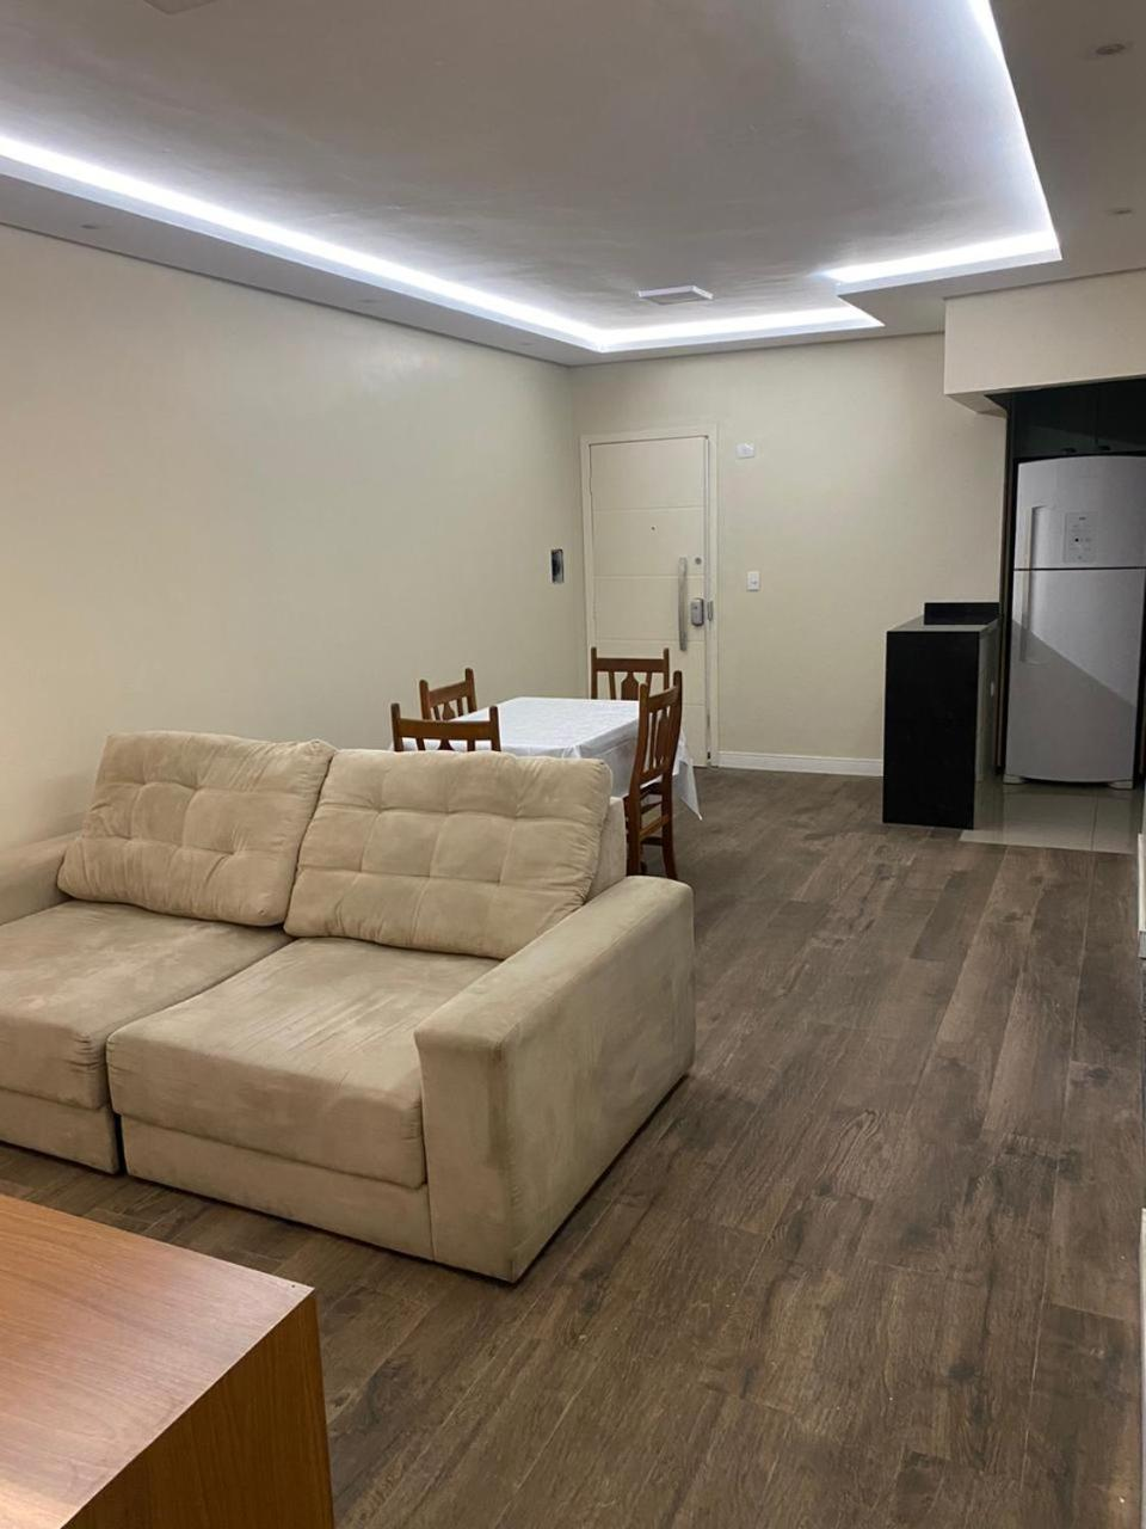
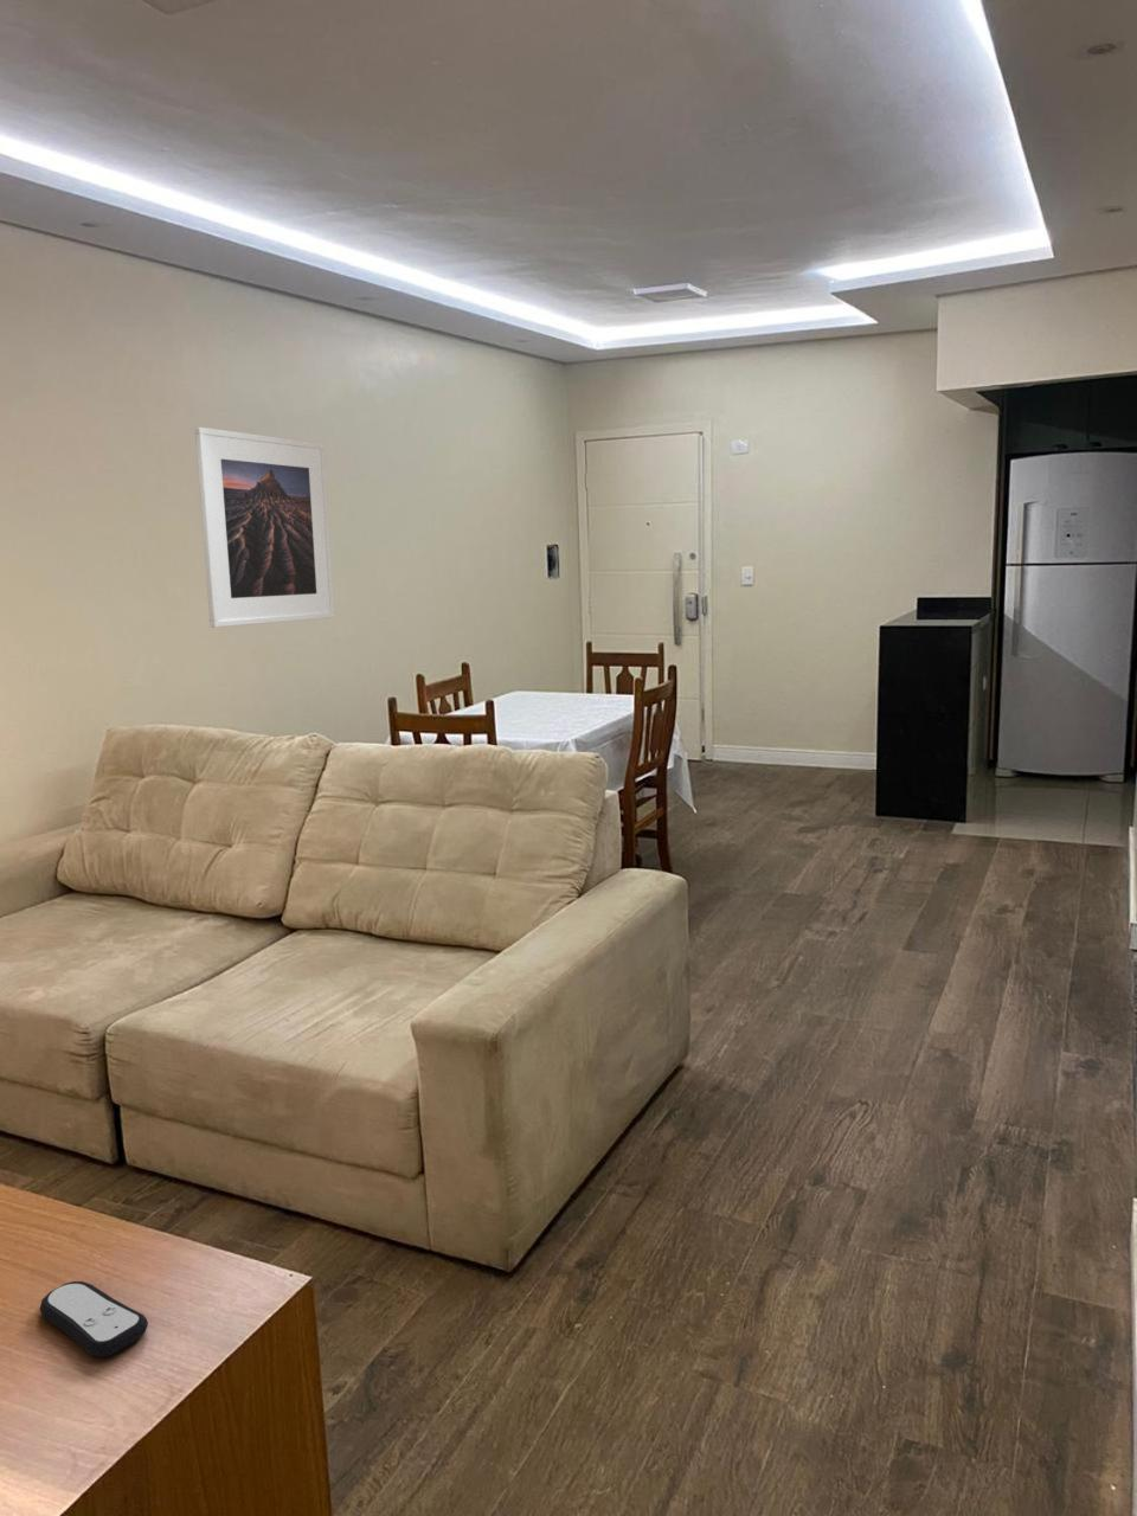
+ remote control [39,1281,149,1358]
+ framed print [195,426,336,629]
